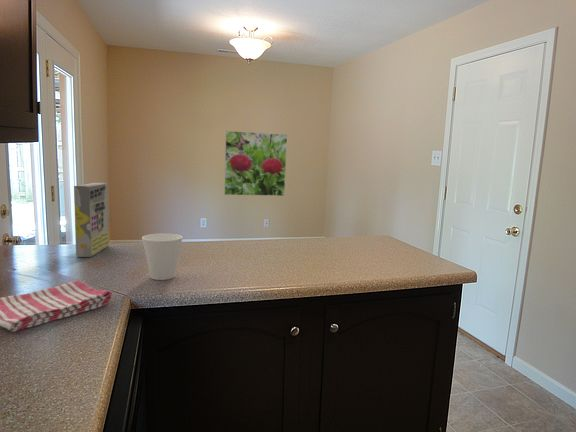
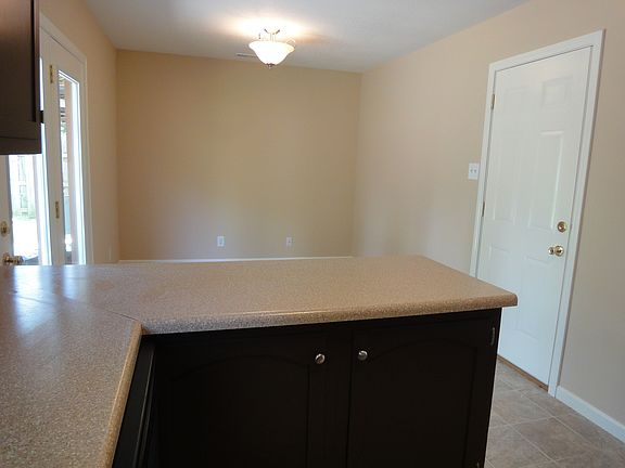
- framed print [223,130,288,197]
- cereal box [73,182,110,258]
- cup [141,232,184,281]
- dish towel [0,279,113,333]
